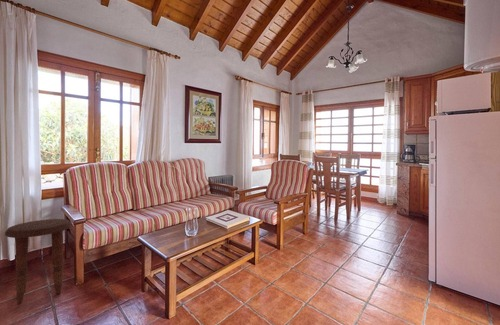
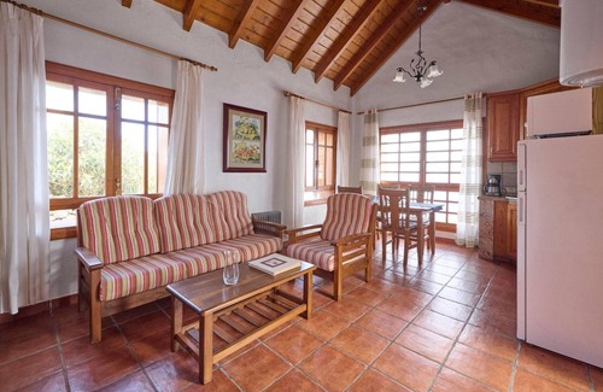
- side table [4,218,72,306]
